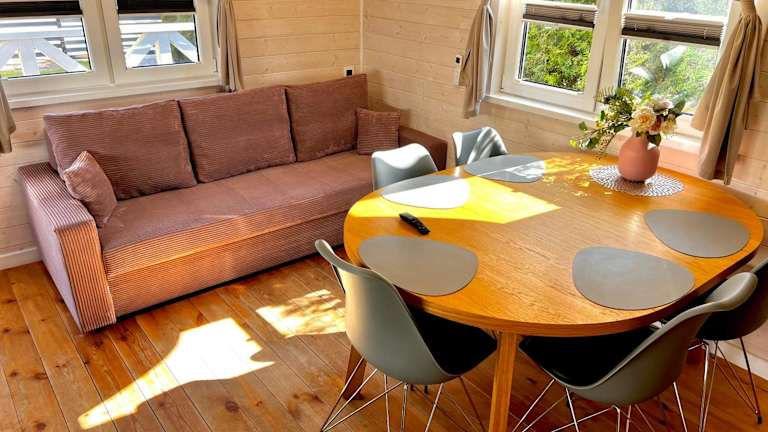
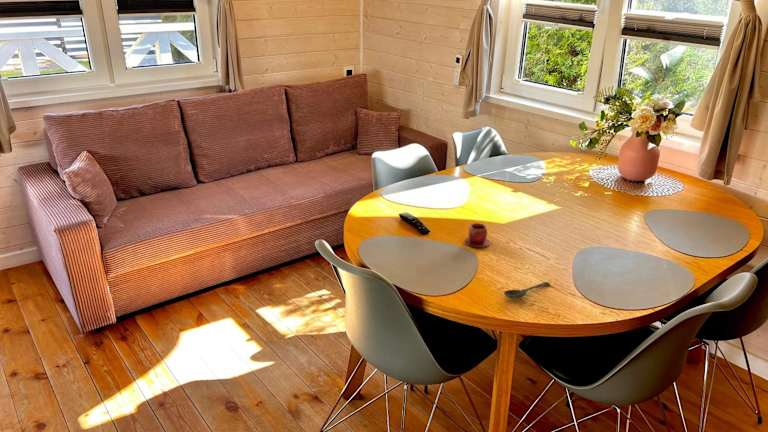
+ spoon [503,281,551,299]
+ teacup [464,222,491,249]
